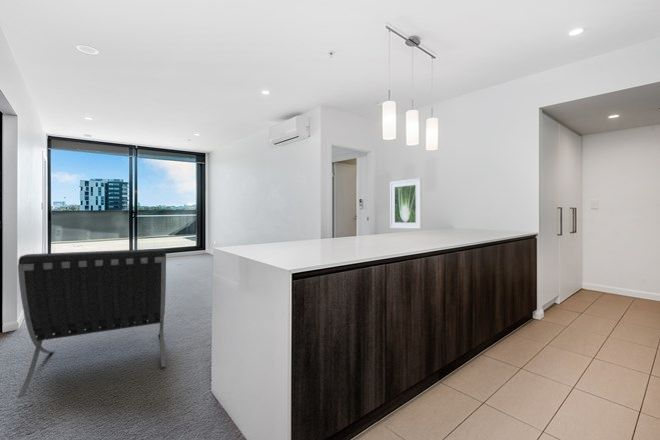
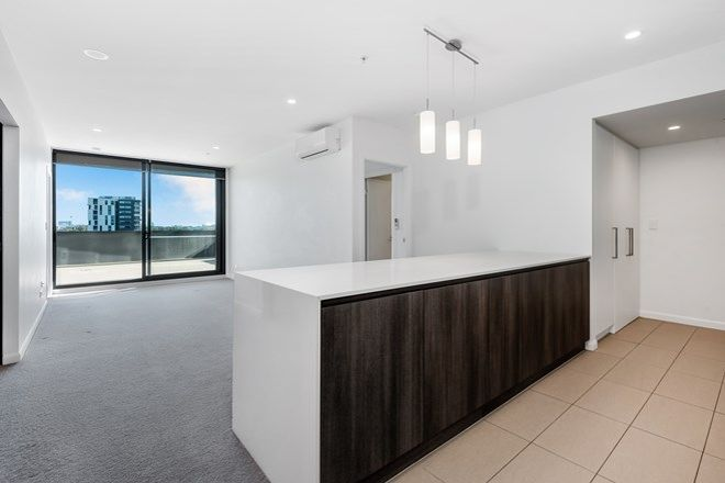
- lounge chair [16,248,167,399]
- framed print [389,177,422,230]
